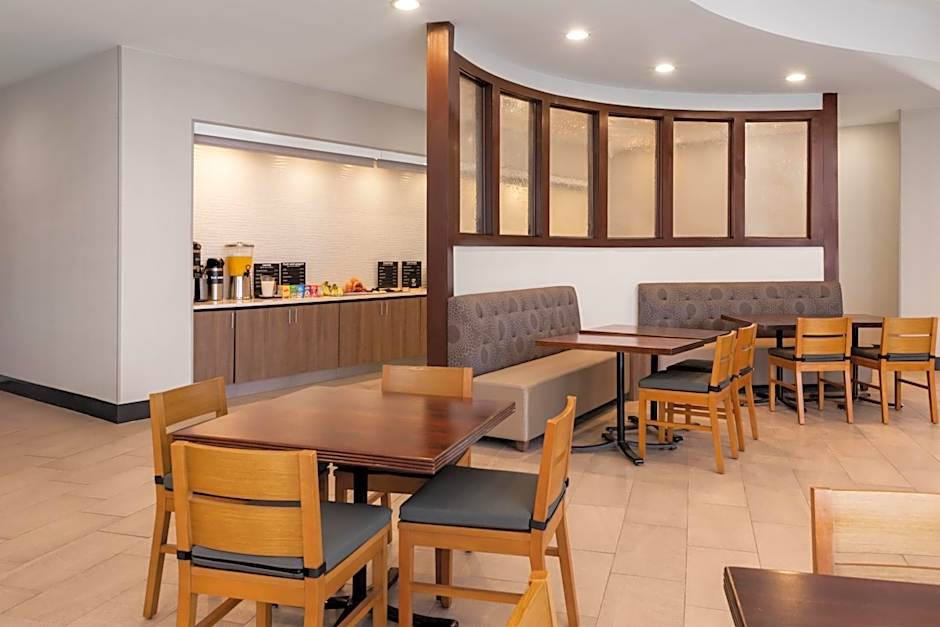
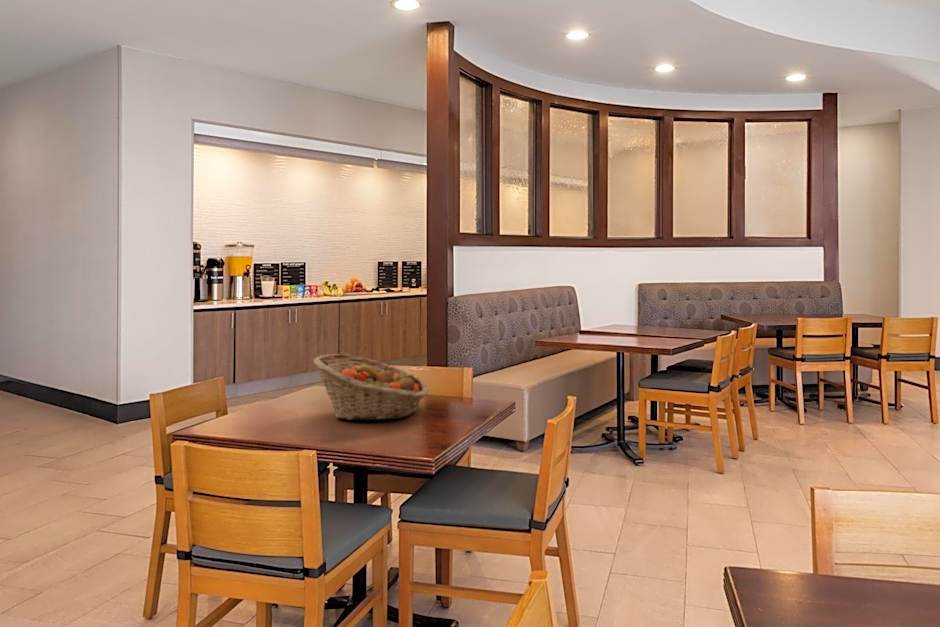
+ fruit basket [312,353,429,421]
